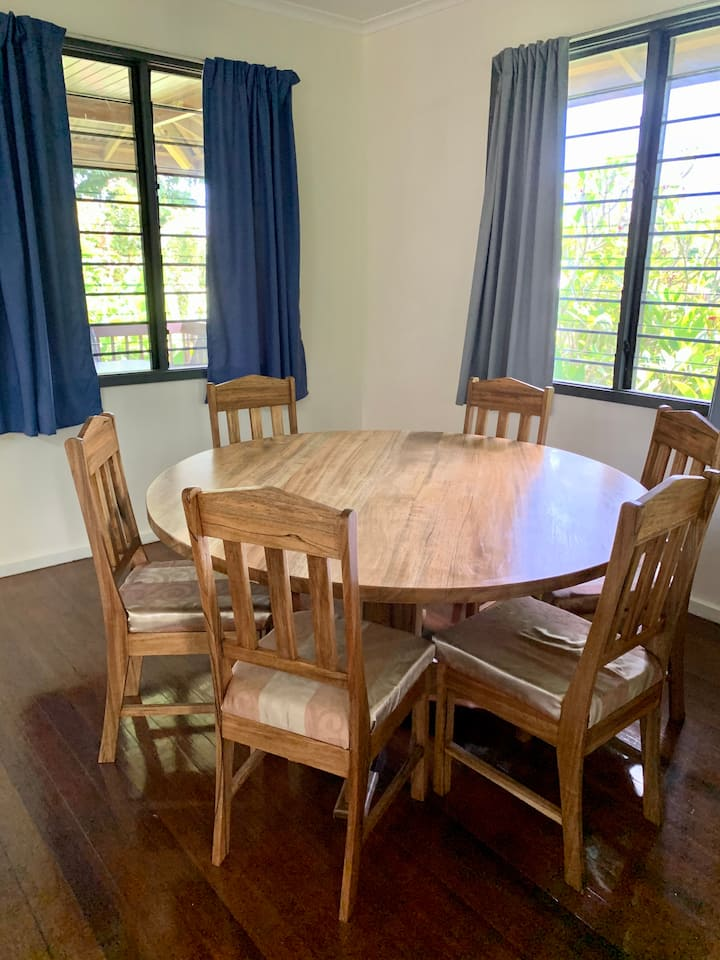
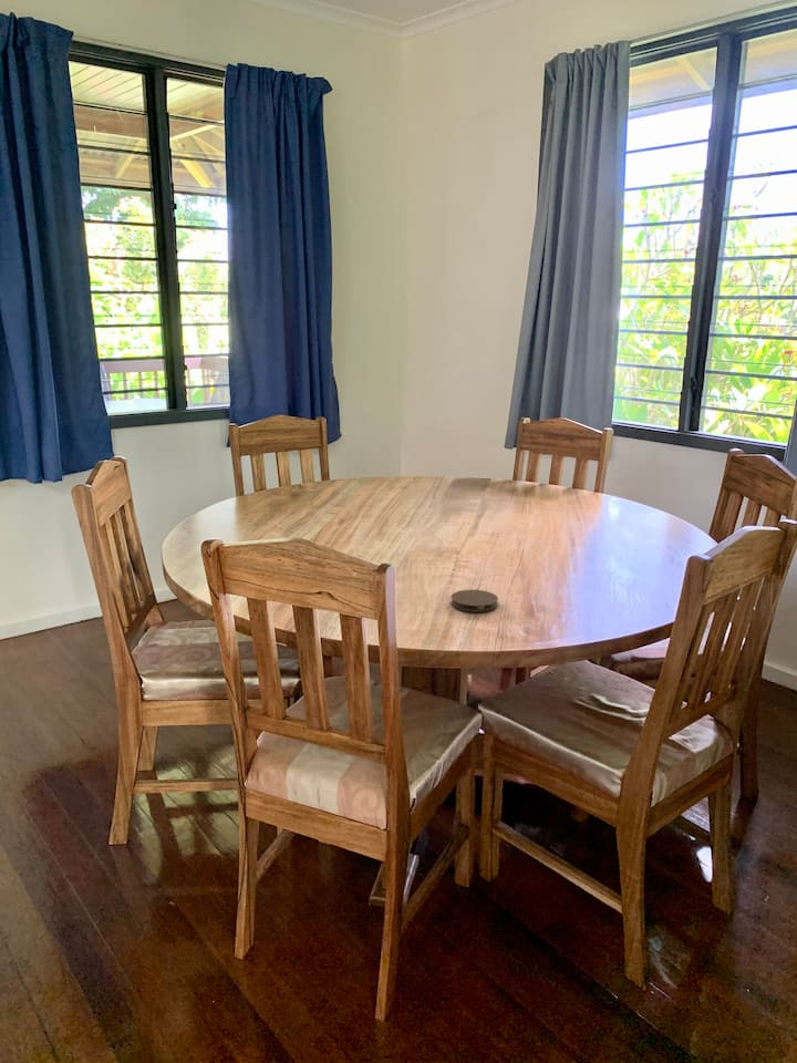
+ coaster [449,589,499,613]
